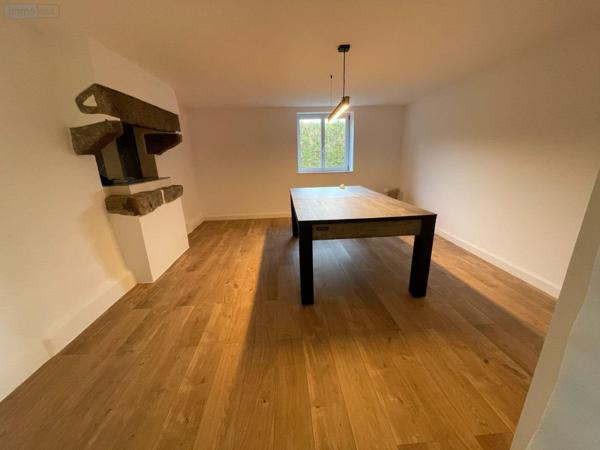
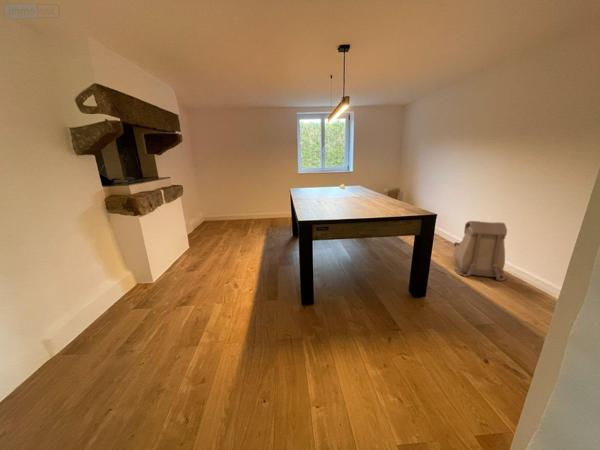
+ backpack [453,220,508,282]
